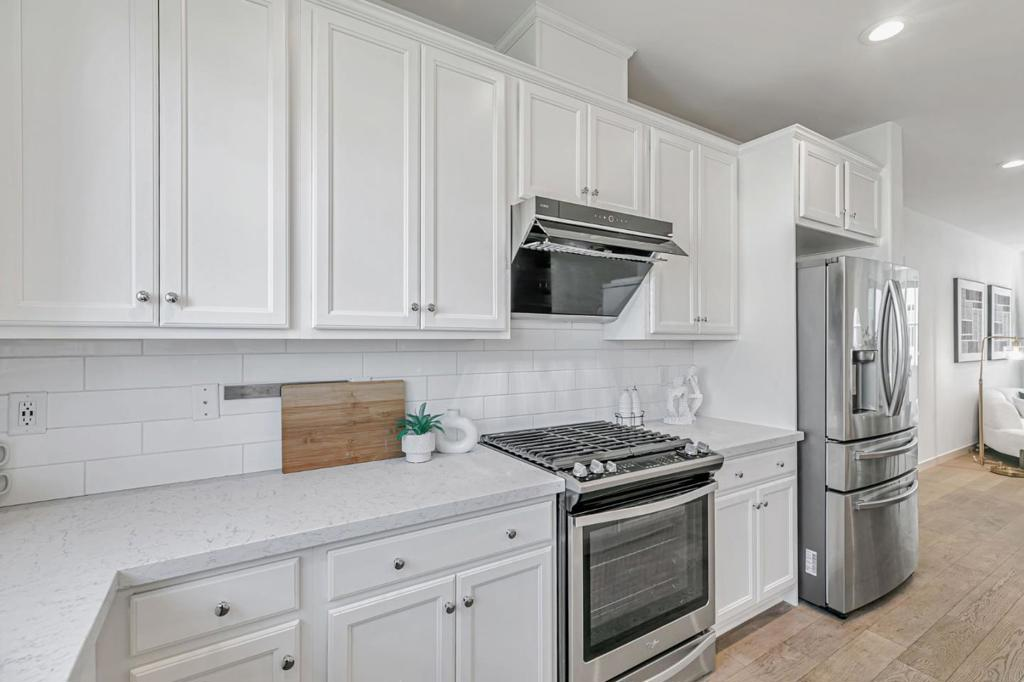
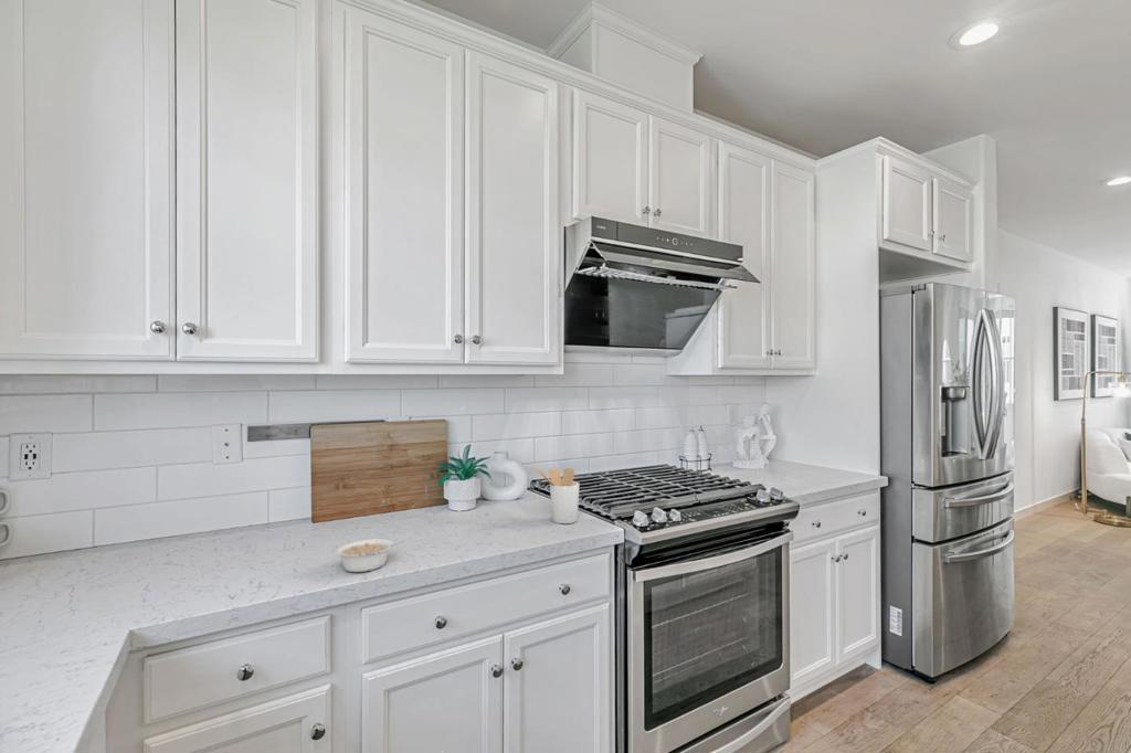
+ utensil holder [536,467,581,524]
+ legume [335,538,404,573]
